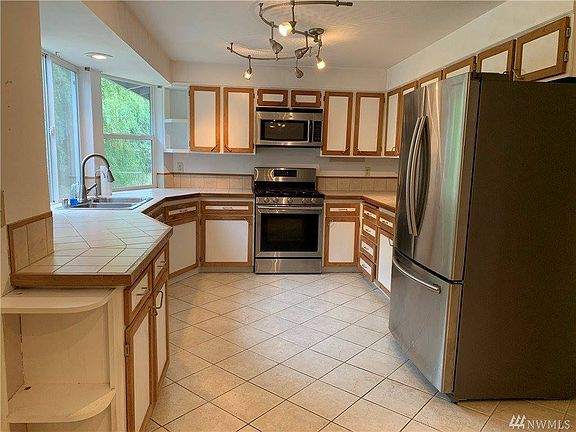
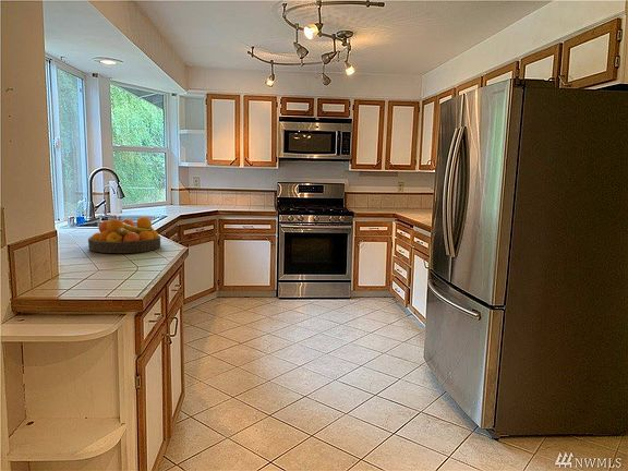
+ fruit bowl [87,216,161,254]
